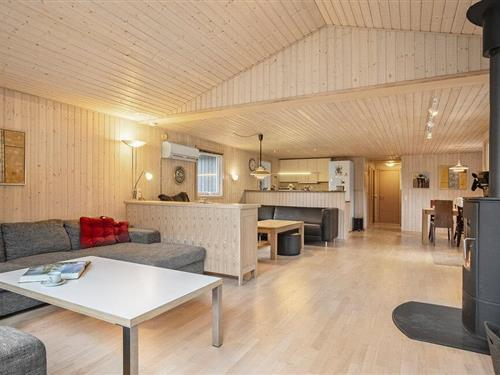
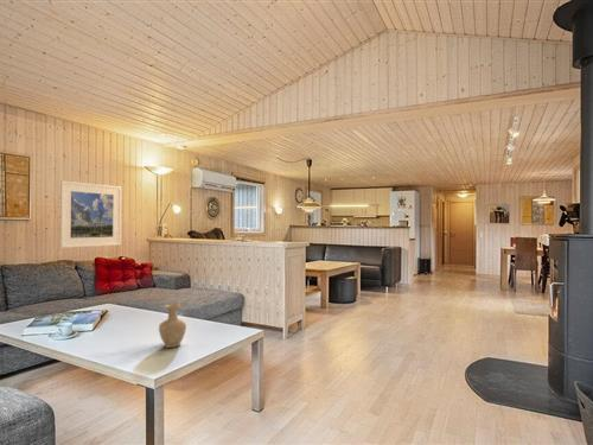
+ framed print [59,179,122,249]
+ vase [158,303,187,349]
